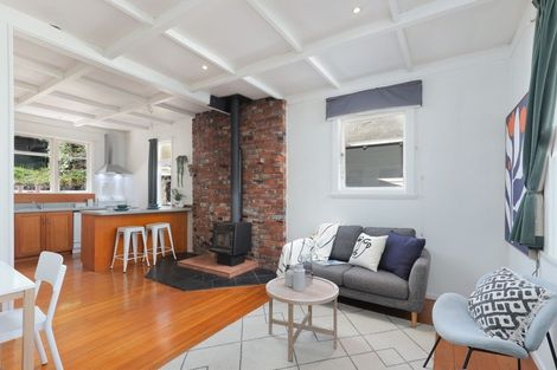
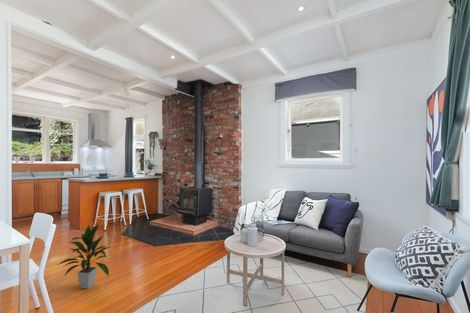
+ indoor plant [55,222,111,289]
